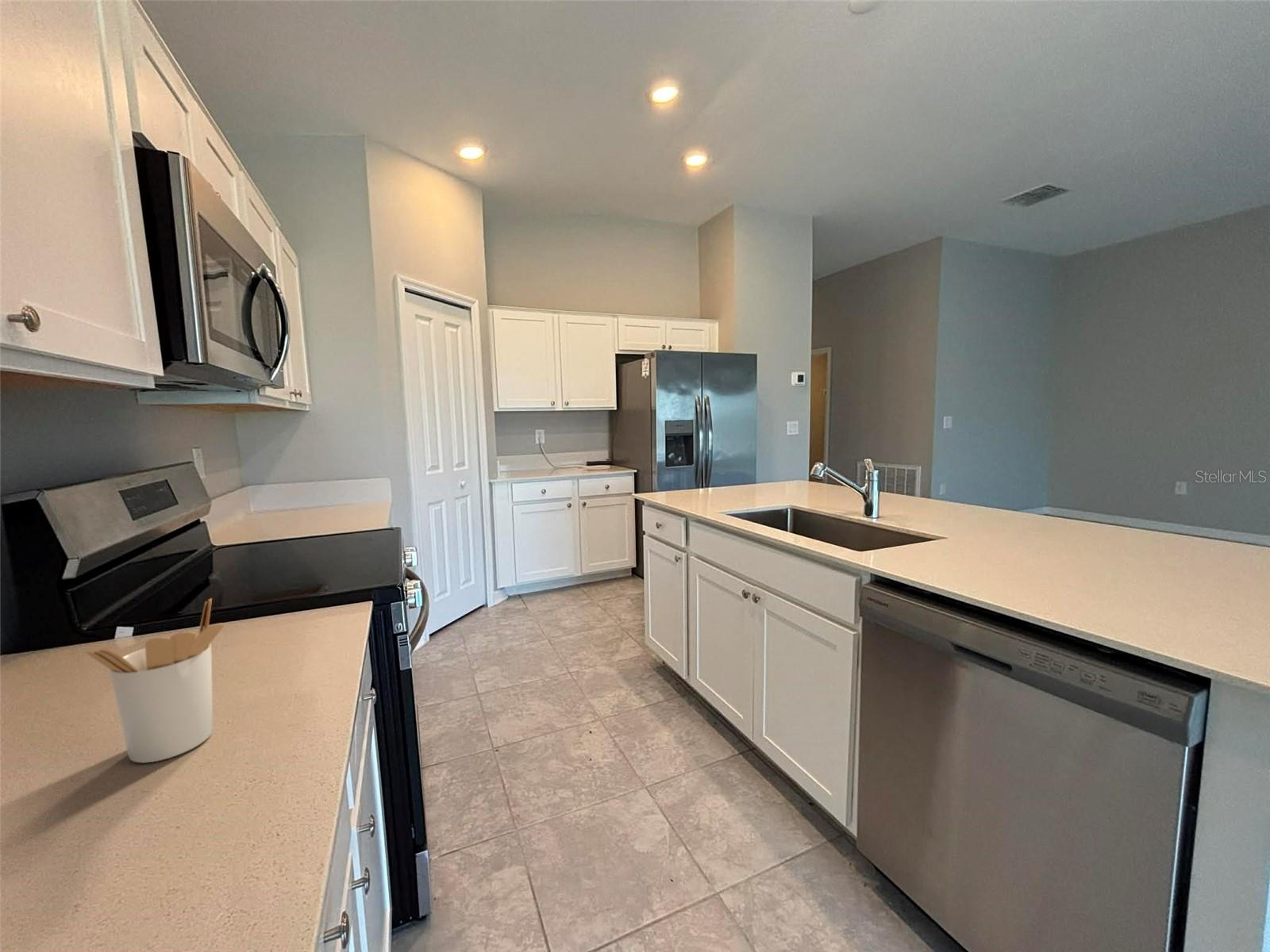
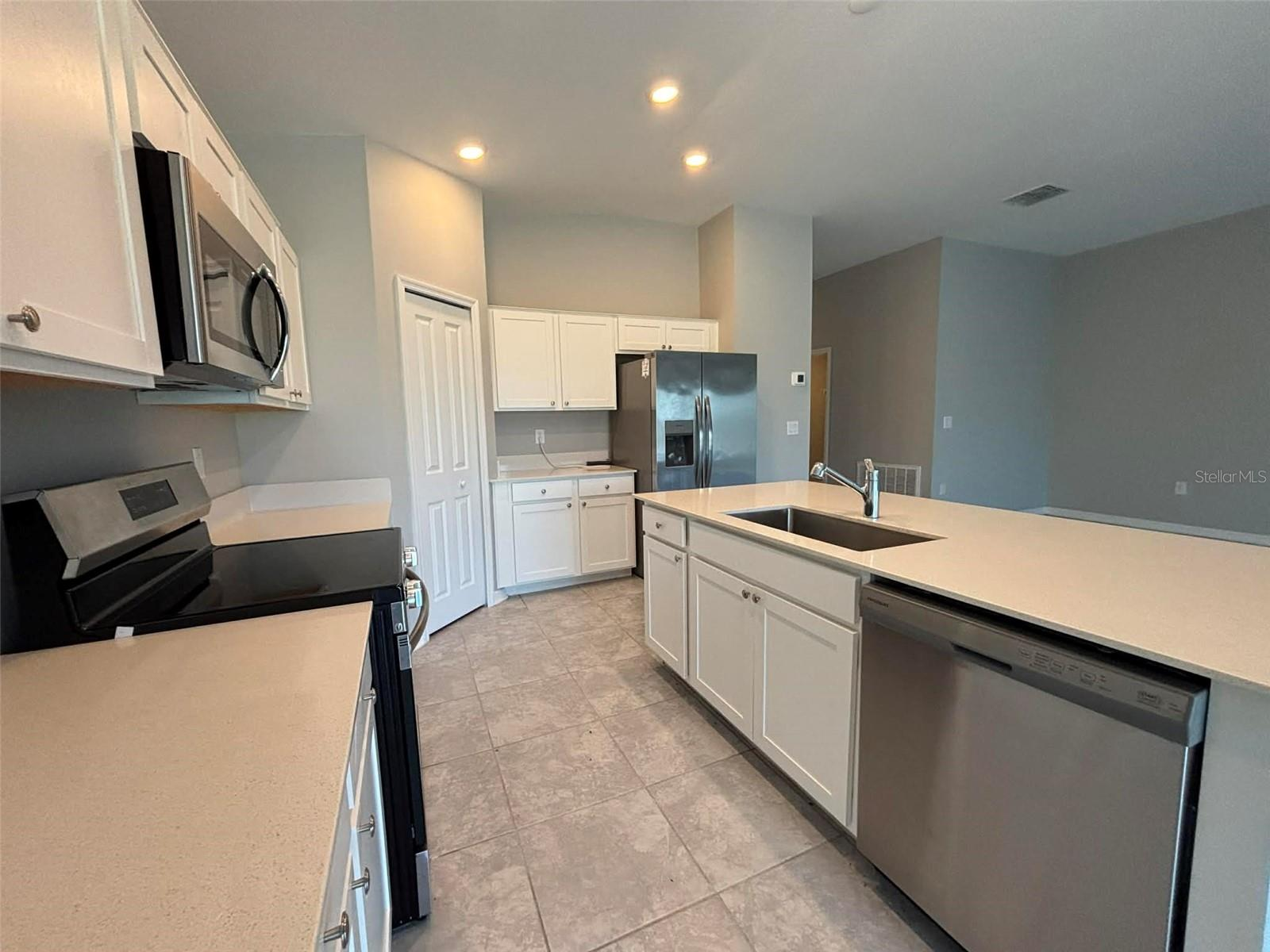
- utensil holder [86,597,225,764]
